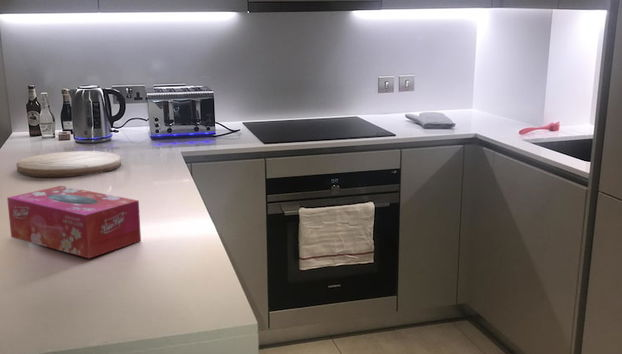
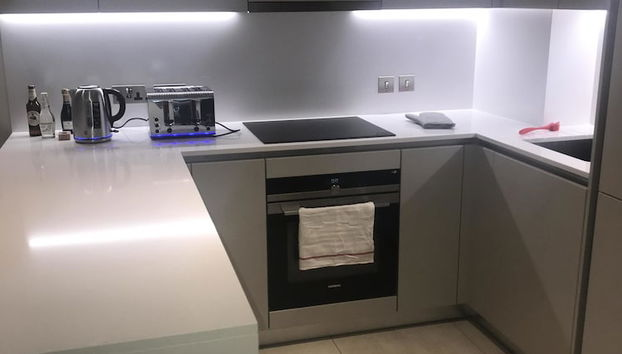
- cutting board [15,150,122,178]
- tissue box [6,185,142,259]
